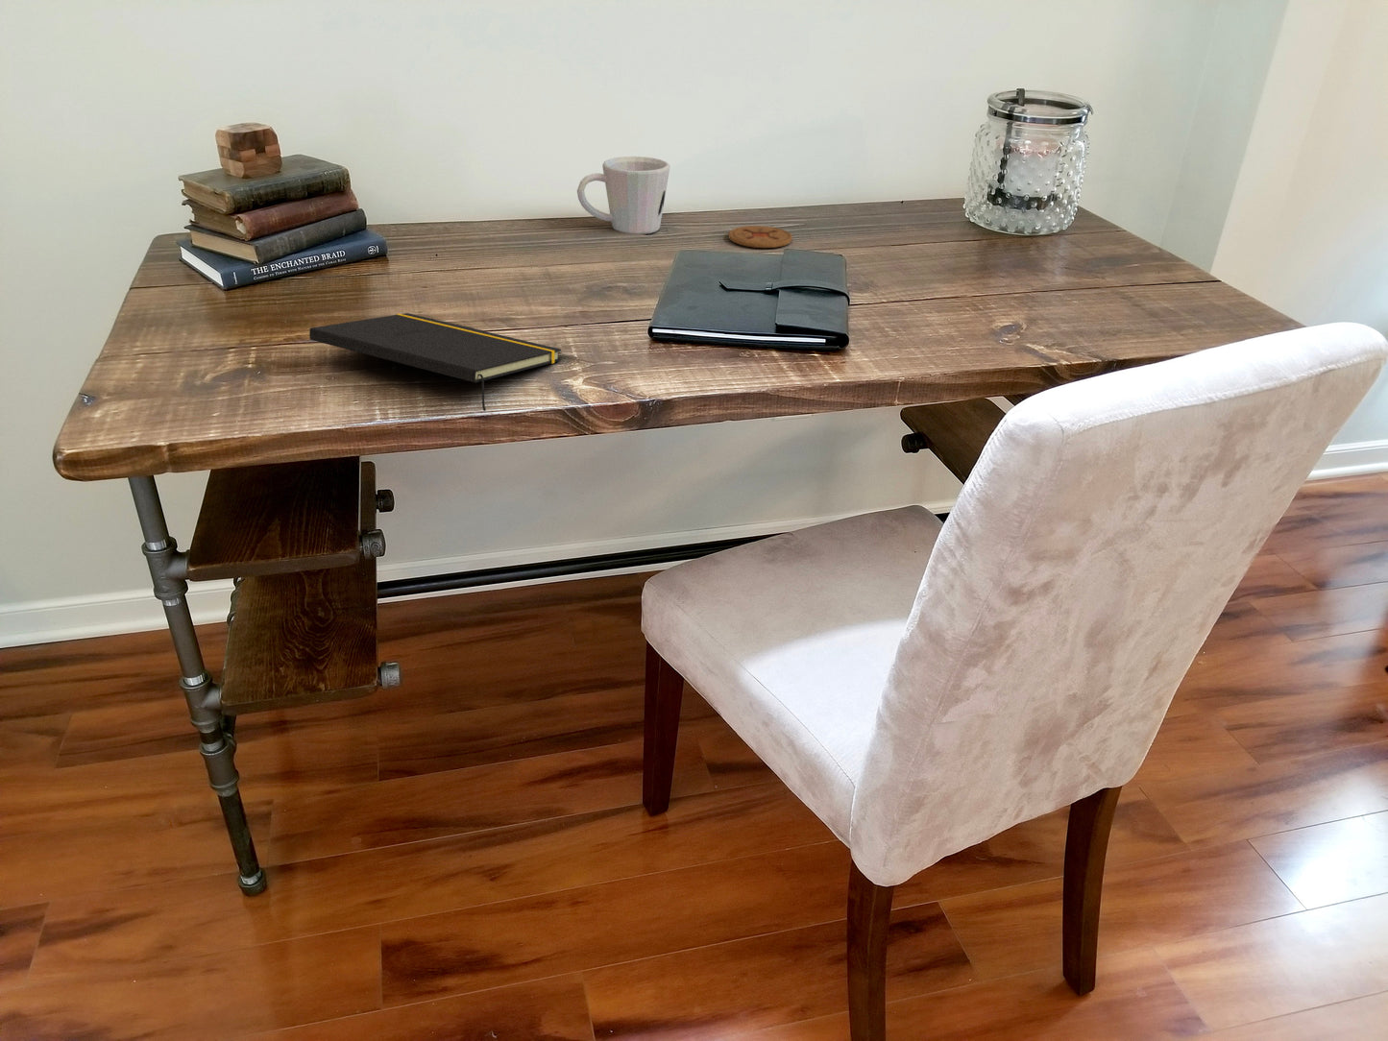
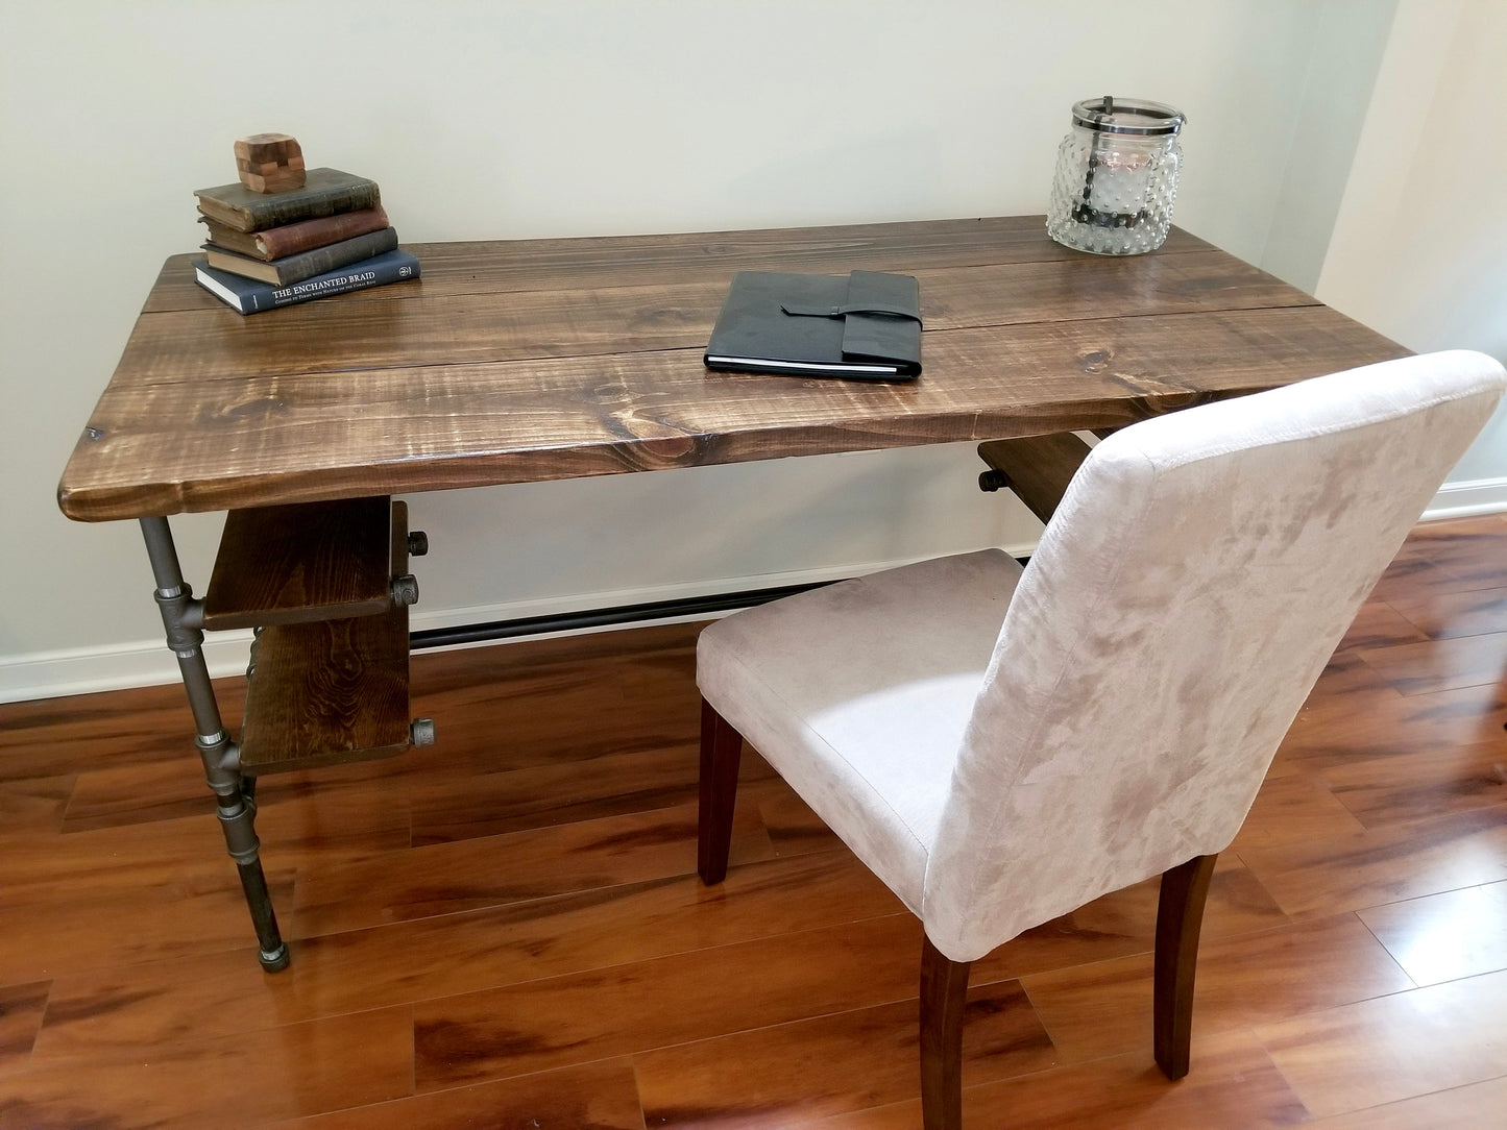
- mug [576,155,670,235]
- notepad [308,312,562,412]
- coaster [728,225,793,248]
